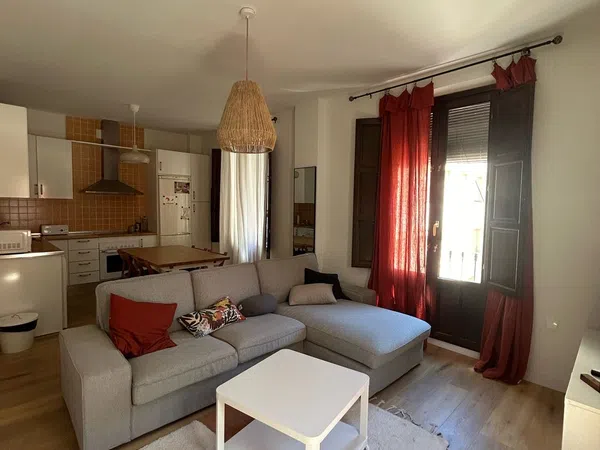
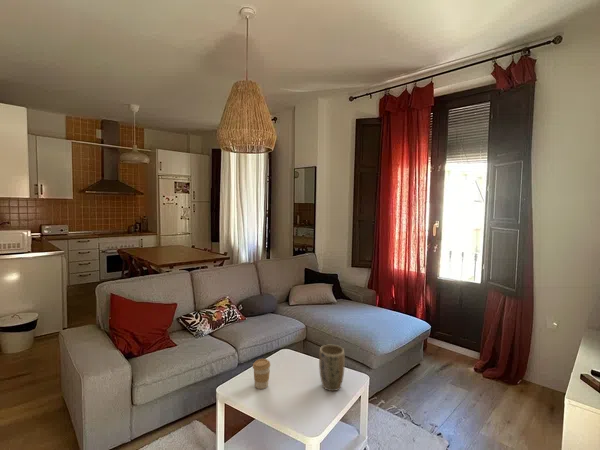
+ plant pot [318,344,346,392]
+ coffee cup [252,358,271,390]
